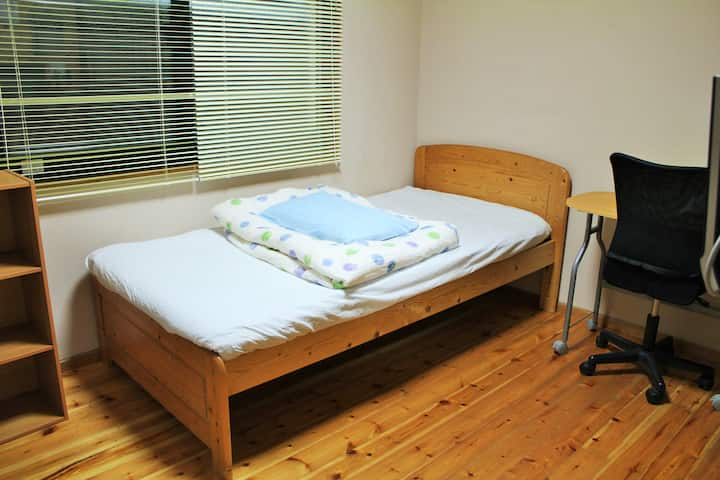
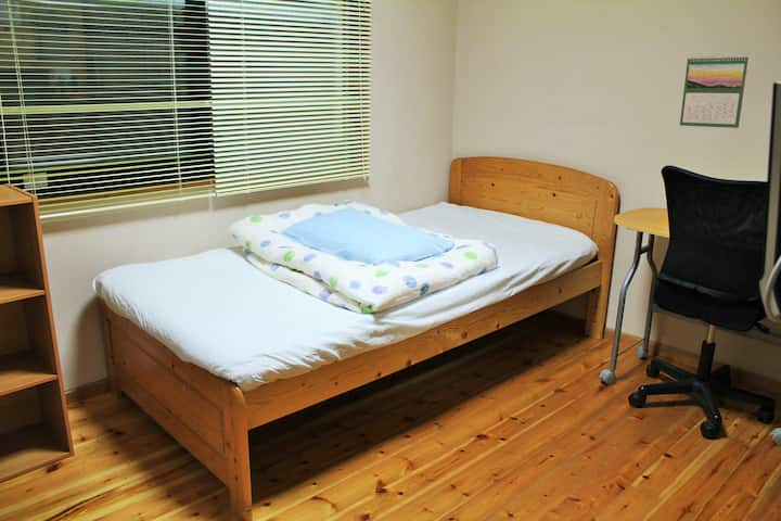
+ calendar [679,53,750,129]
